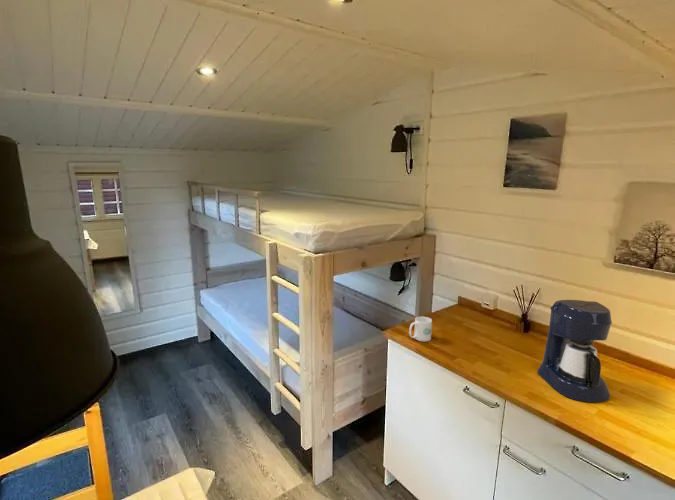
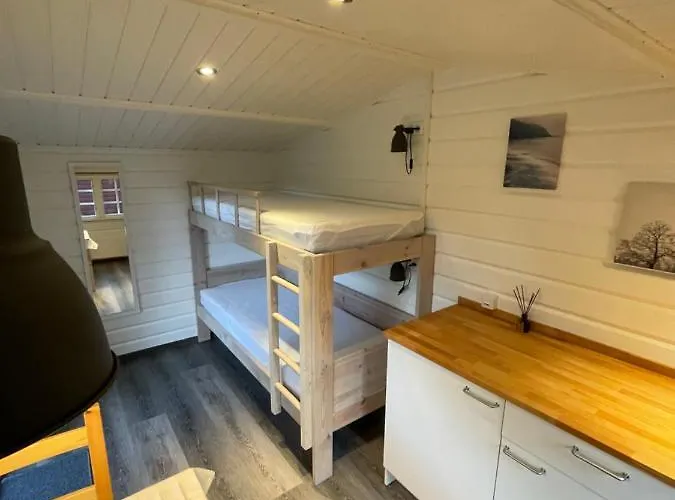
- mug [408,316,433,342]
- coffee maker [537,299,613,403]
